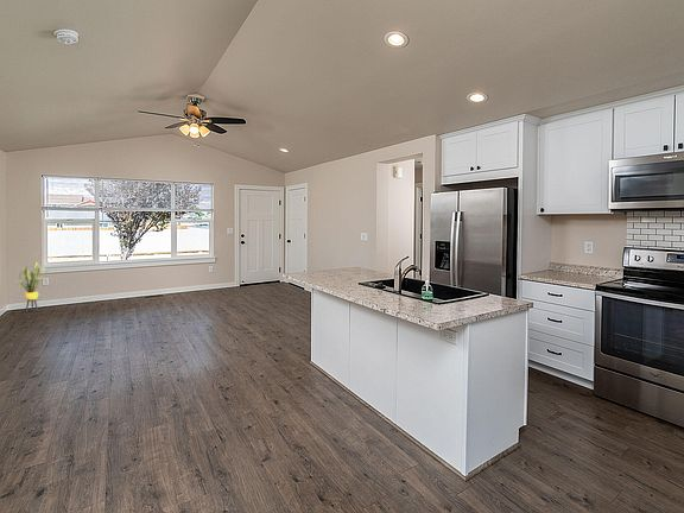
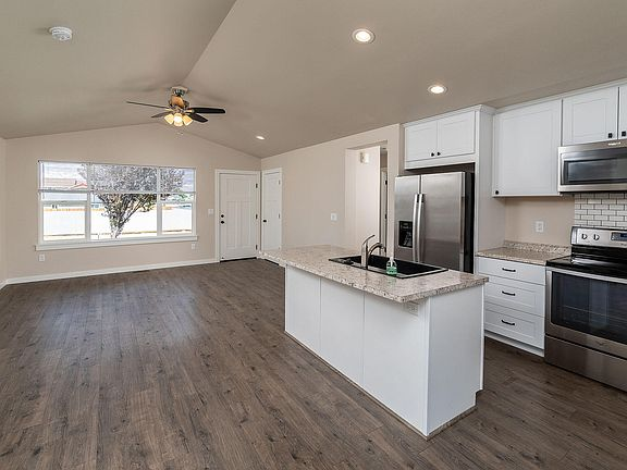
- house plant [11,261,50,314]
